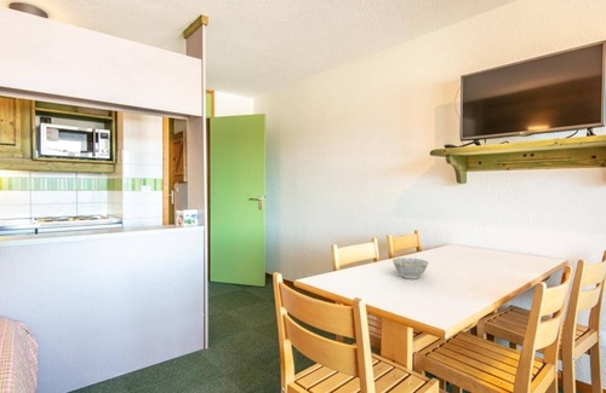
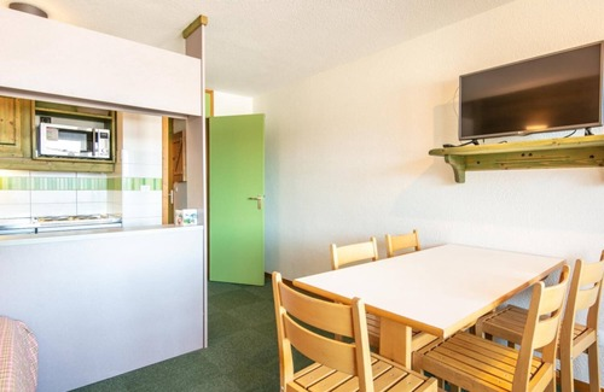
- bowl [391,256,430,281]
